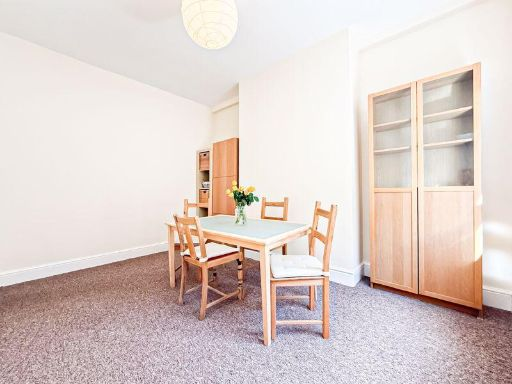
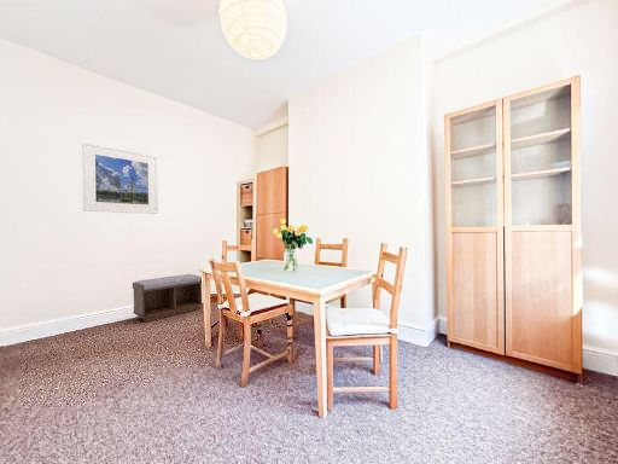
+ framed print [81,141,159,215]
+ bench [132,273,204,323]
